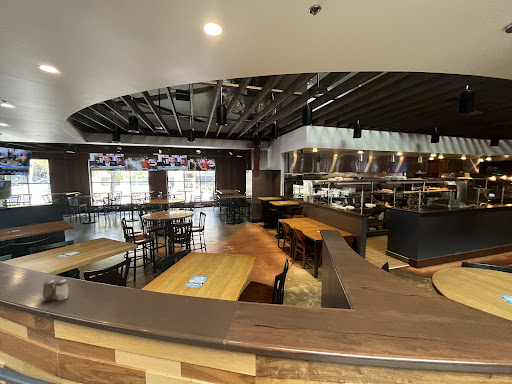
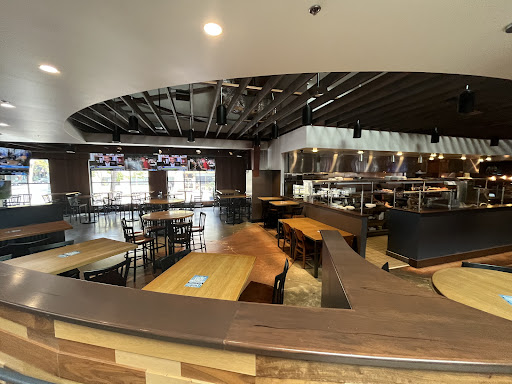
- salt and pepper shaker [42,278,70,302]
